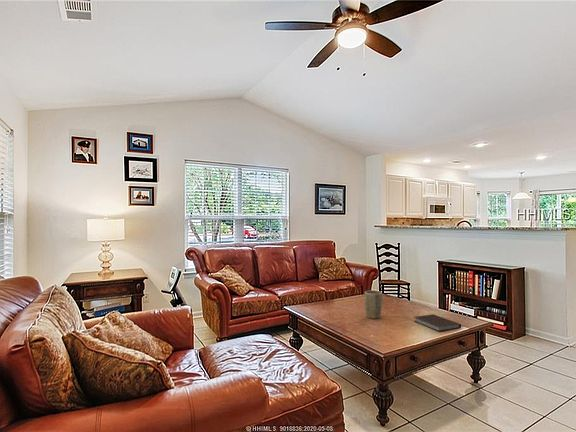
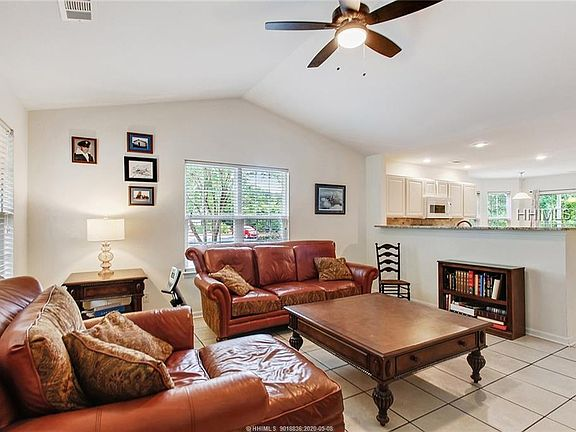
- notebook [413,313,462,333]
- plant pot [364,289,383,320]
